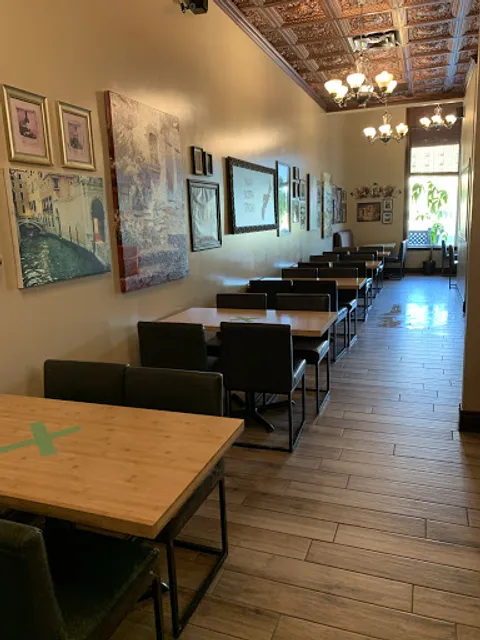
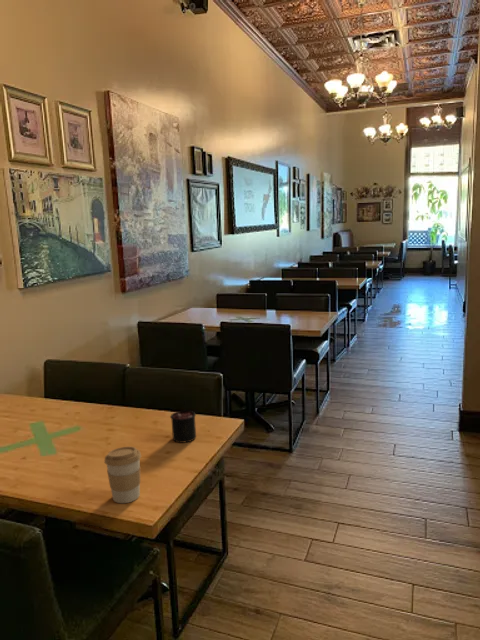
+ candle [169,400,197,444]
+ coffee cup [103,446,142,504]
